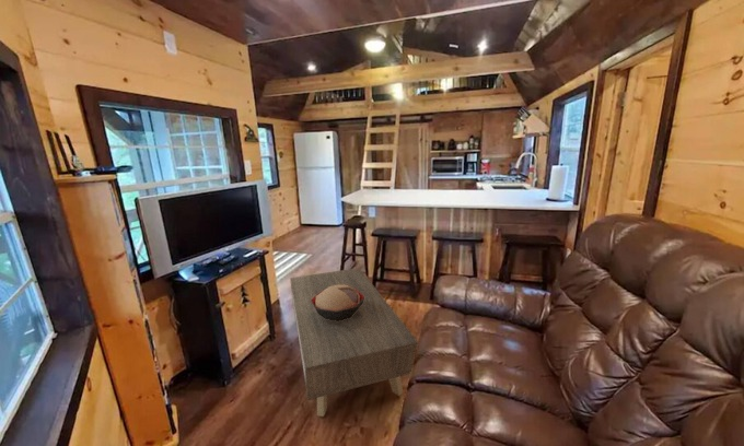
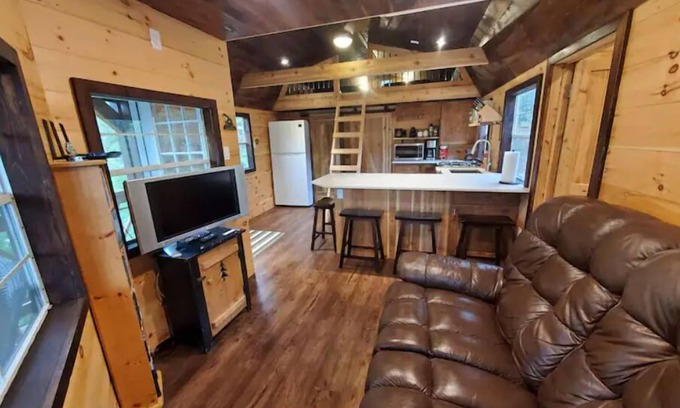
- coffee table [289,267,419,418]
- decorative bowl [311,284,365,321]
